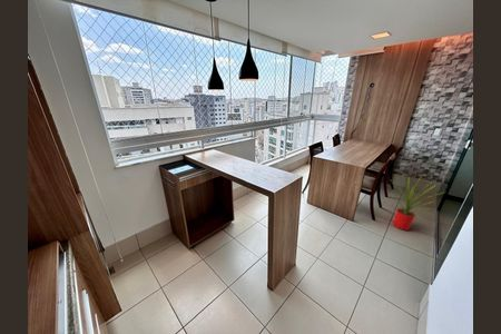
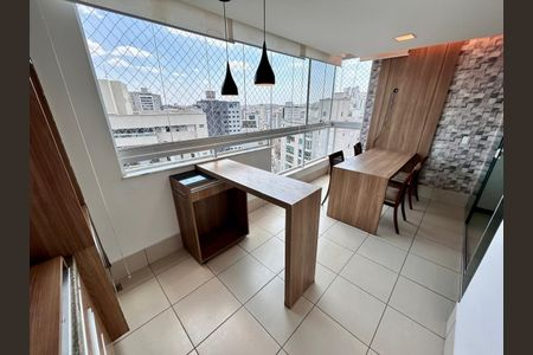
- house plant [385,173,446,232]
